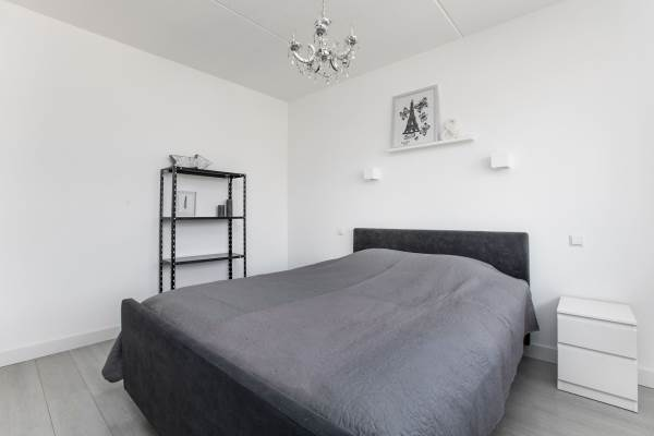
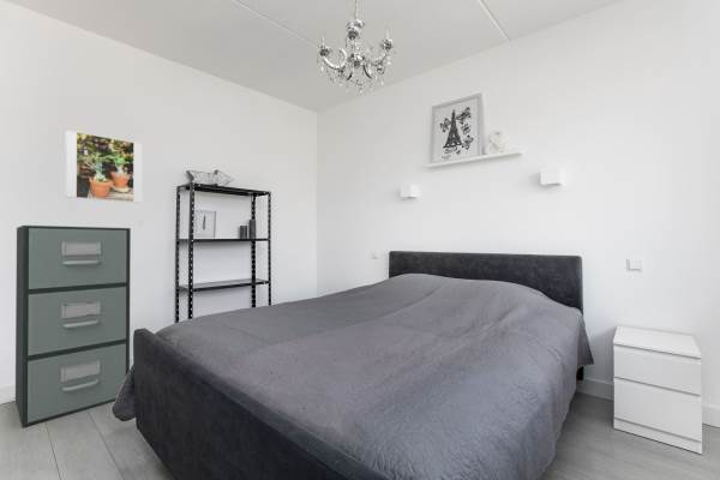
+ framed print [64,128,144,204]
+ filing cabinet [14,224,132,428]
